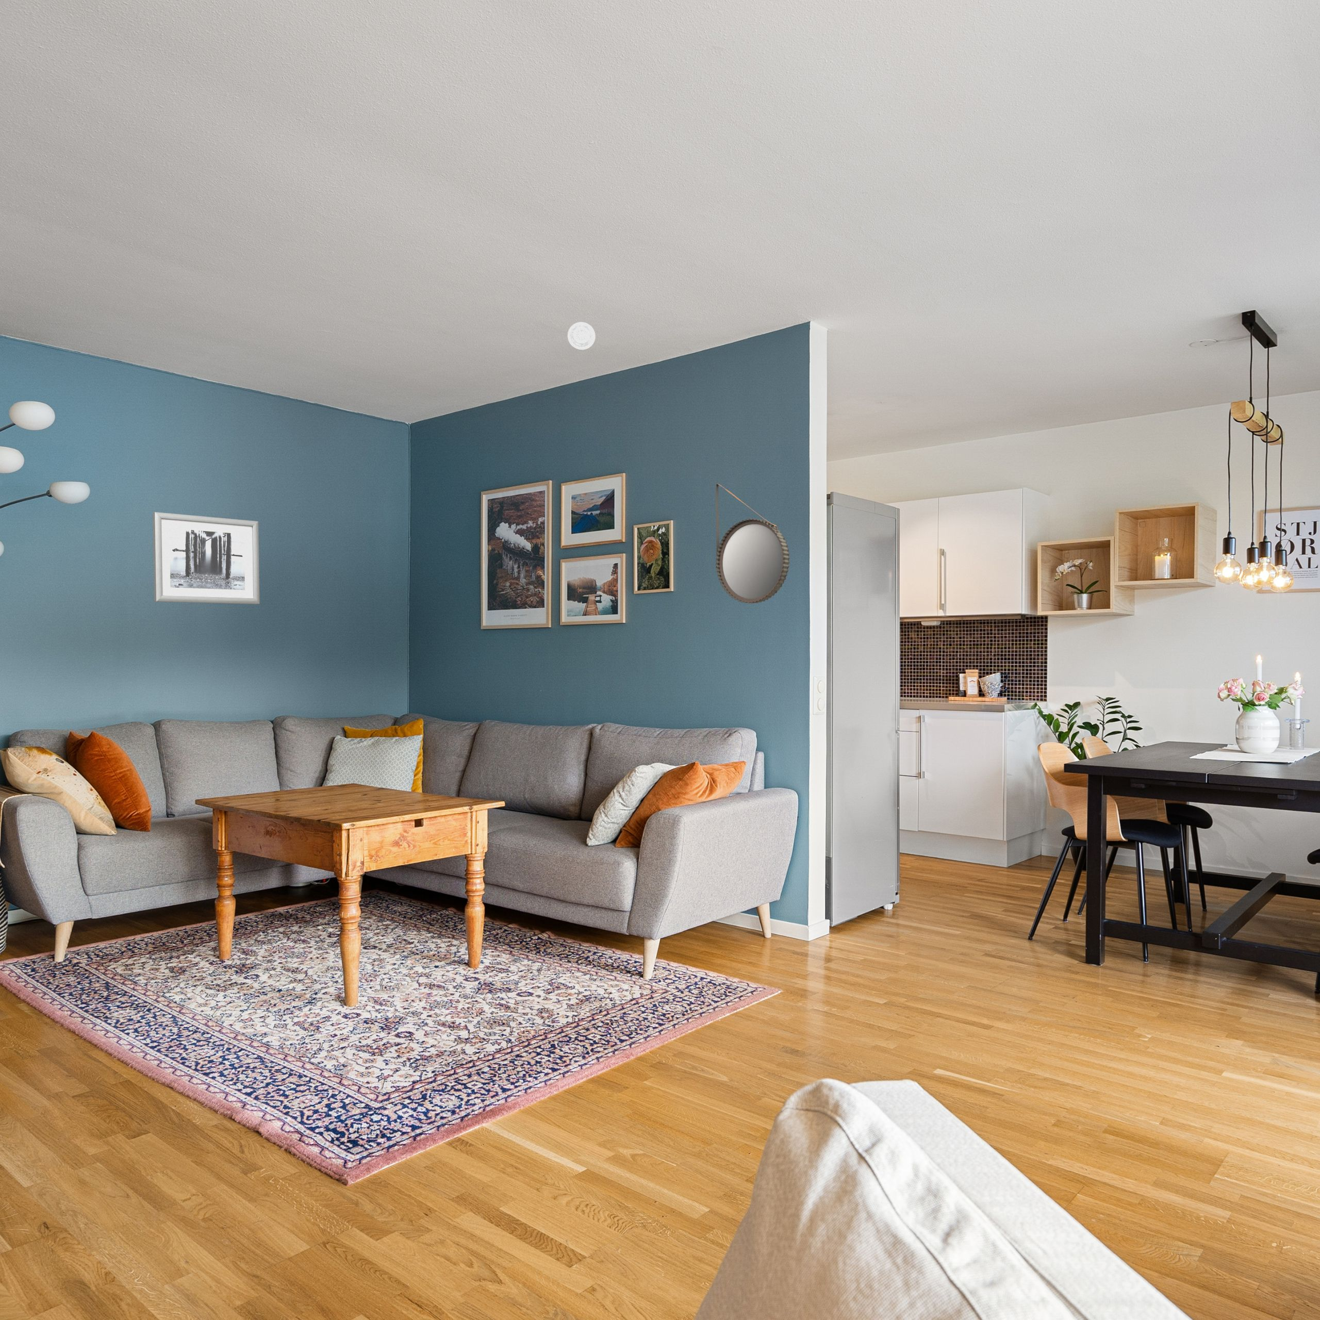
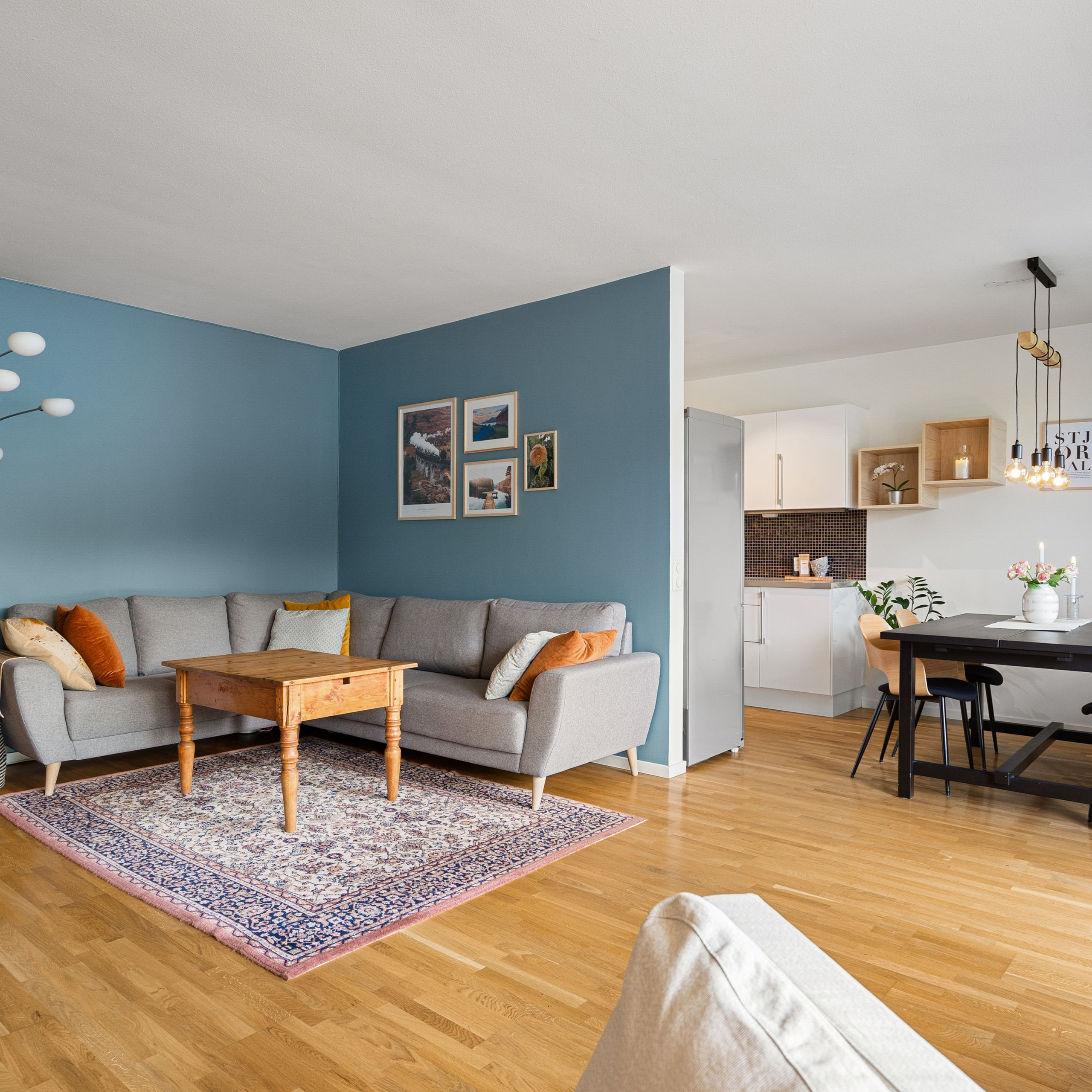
- wall art [152,511,260,604]
- smoke detector [567,322,596,351]
- home mirror [716,484,789,604]
